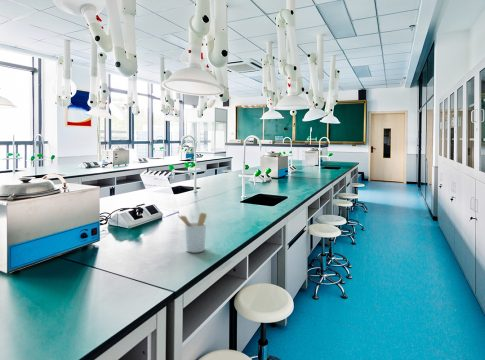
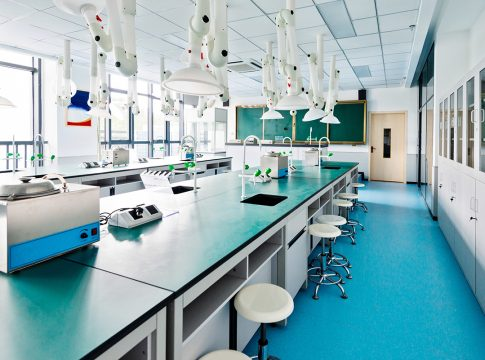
- utensil holder [176,212,208,254]
